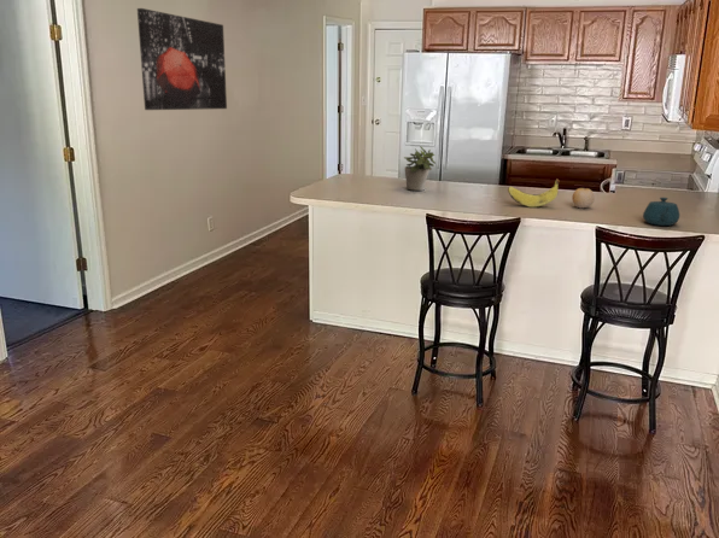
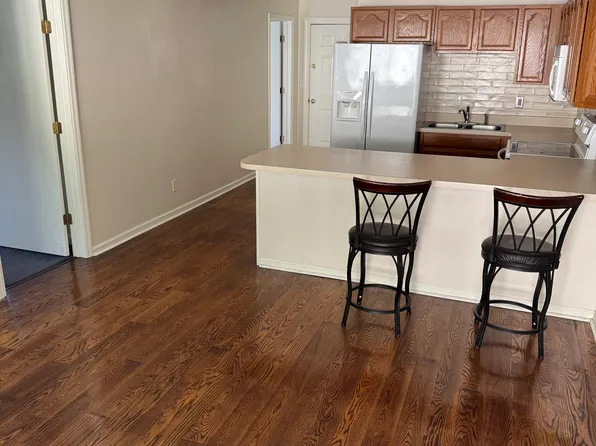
- potted plant [403,145,437,192]
- wall art [136,7,228,111]
- fruit [571,187,596,209]
- banana [507,177,561,209]
- teapot [642,197,680,227]
